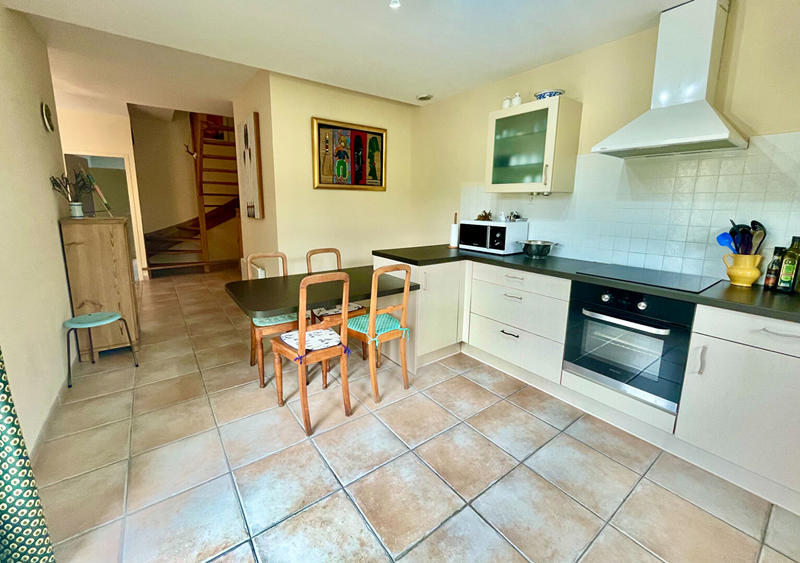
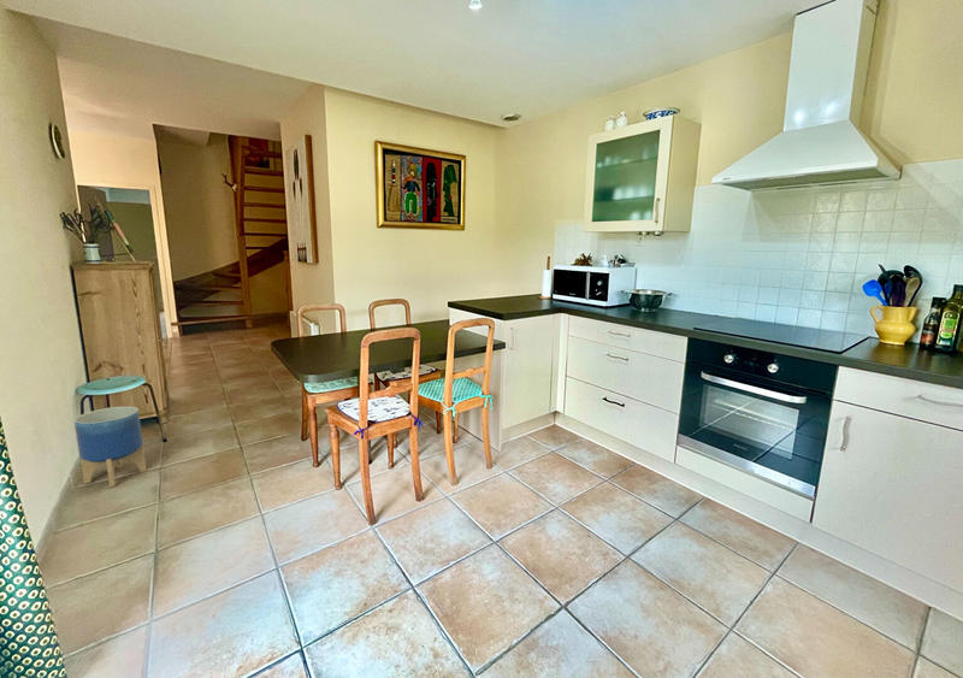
+ planter [73,406,147,489]
